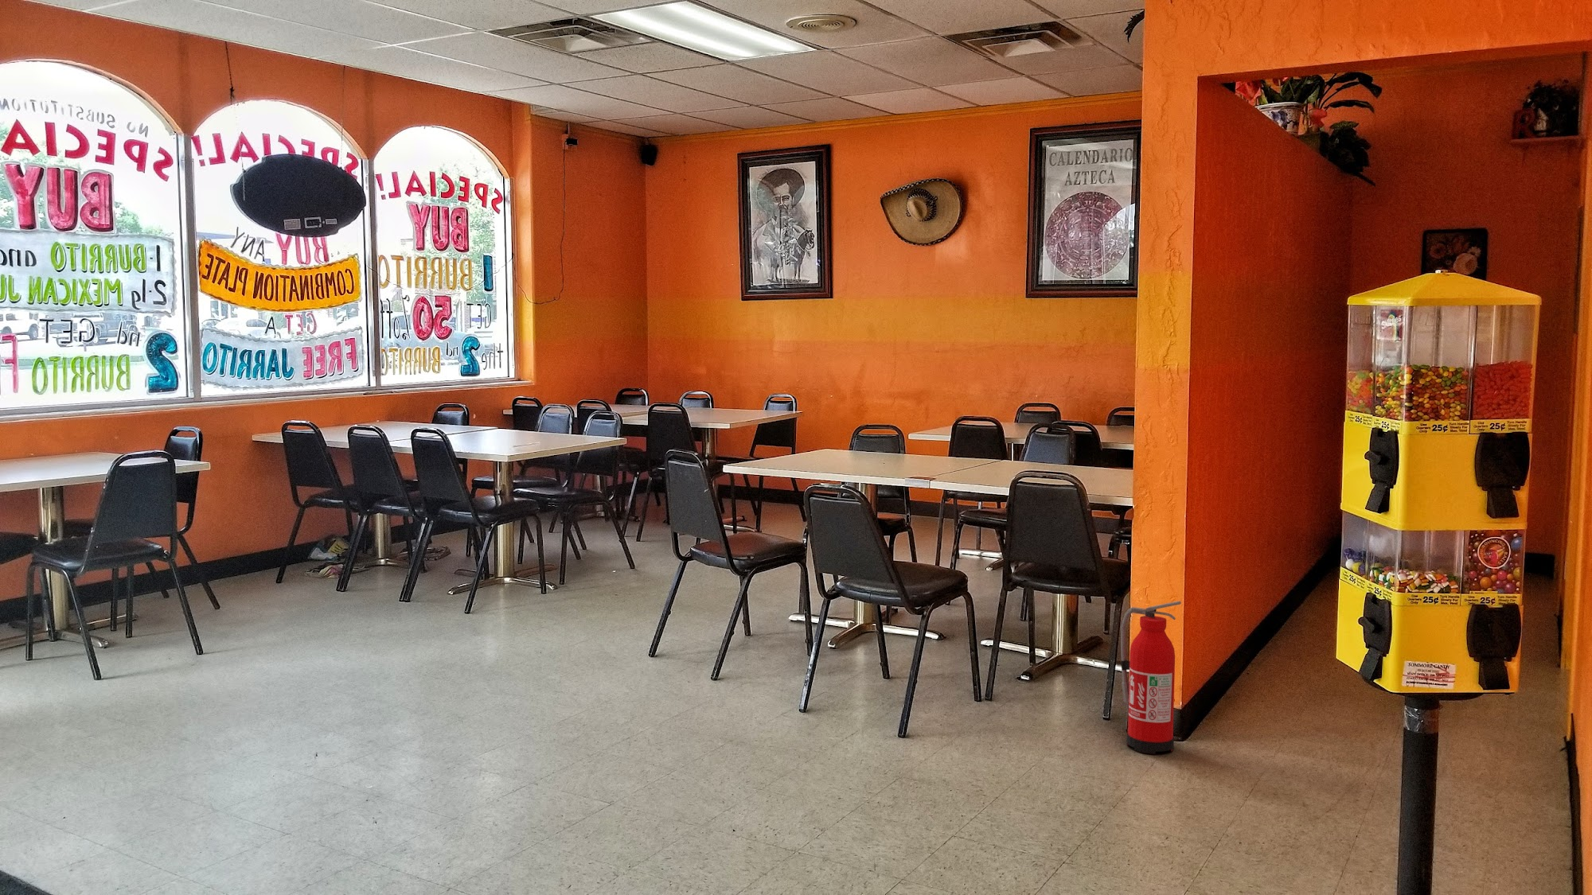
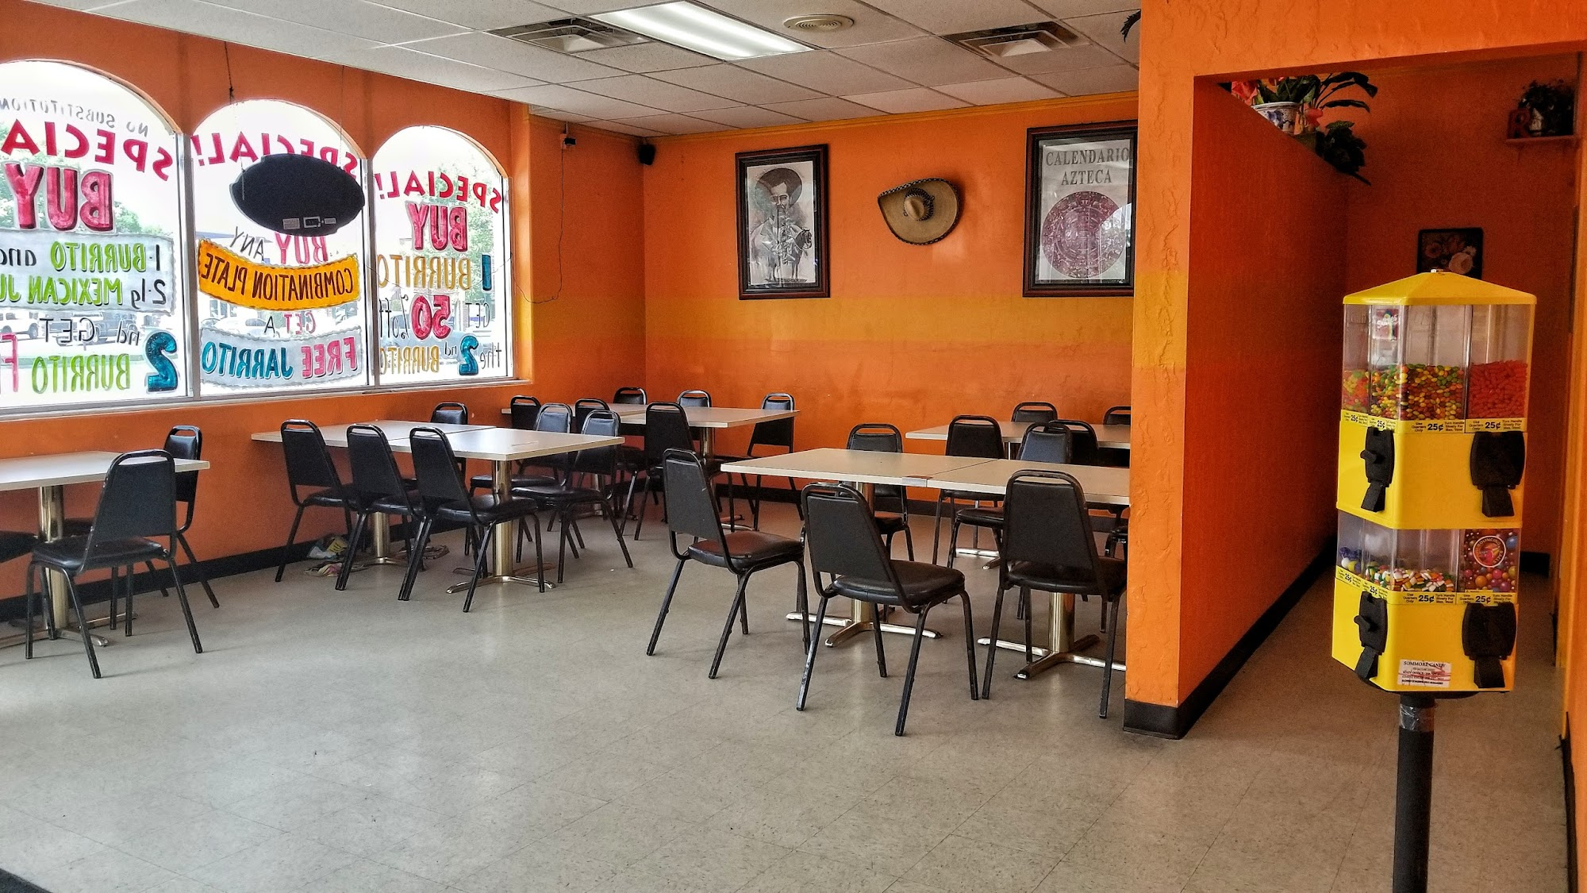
- fire extinguisher [1120,601,1182,755]
